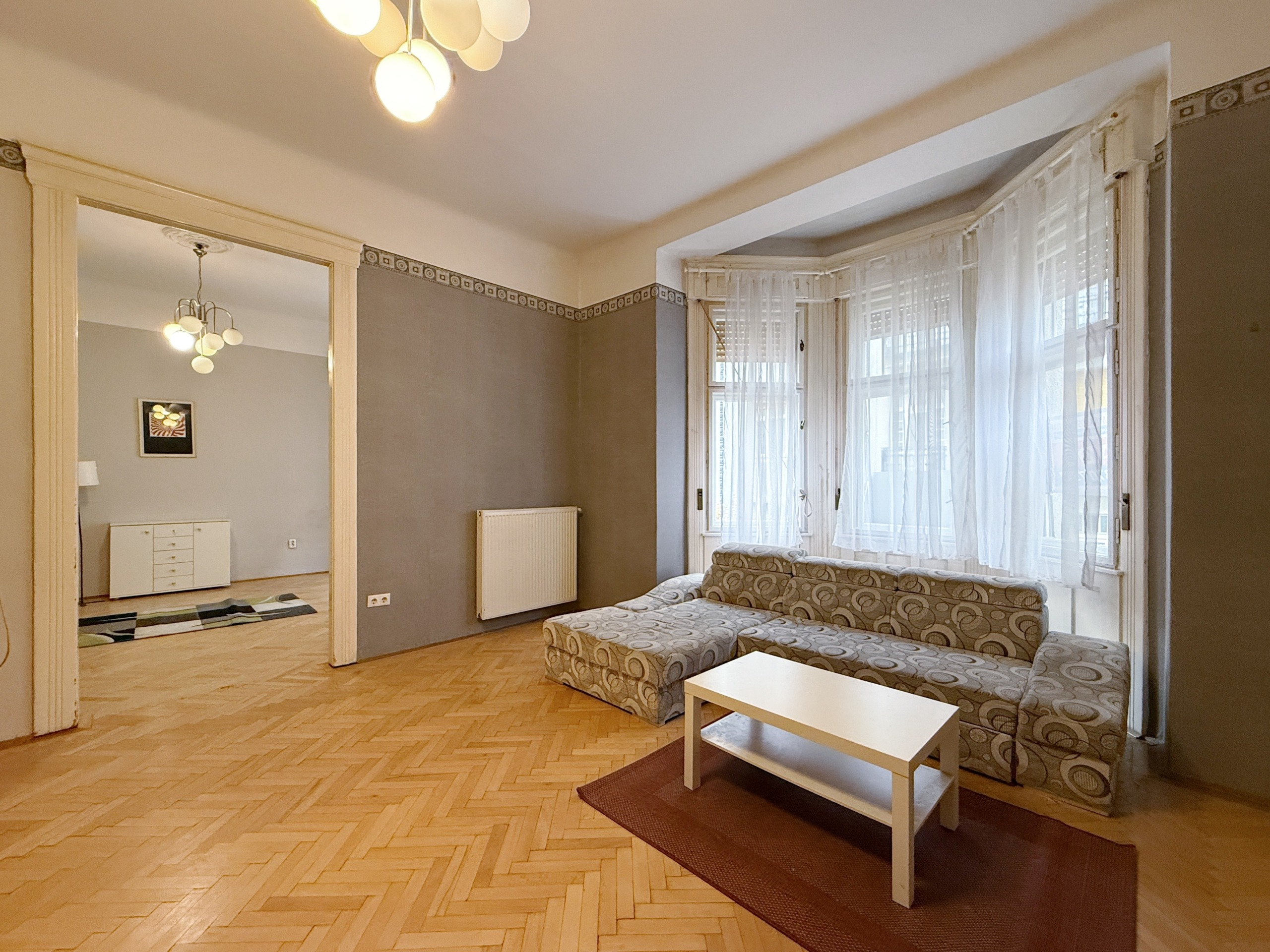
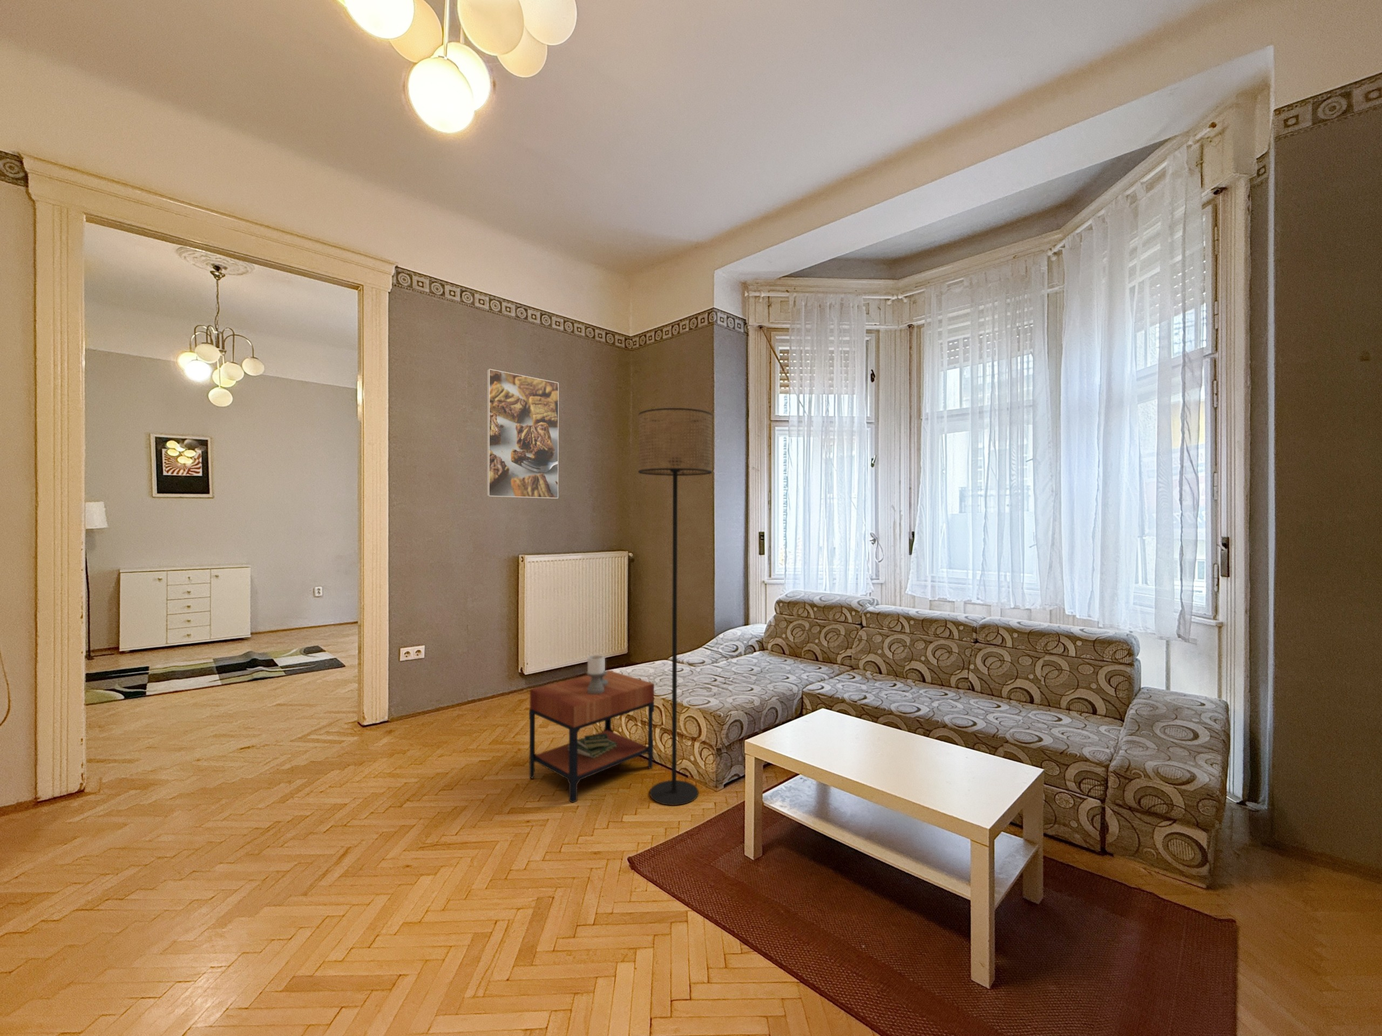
+ side table [529,654,655,803]
+ floor lamp [638,407,713,806]
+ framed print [485,368,559,499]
